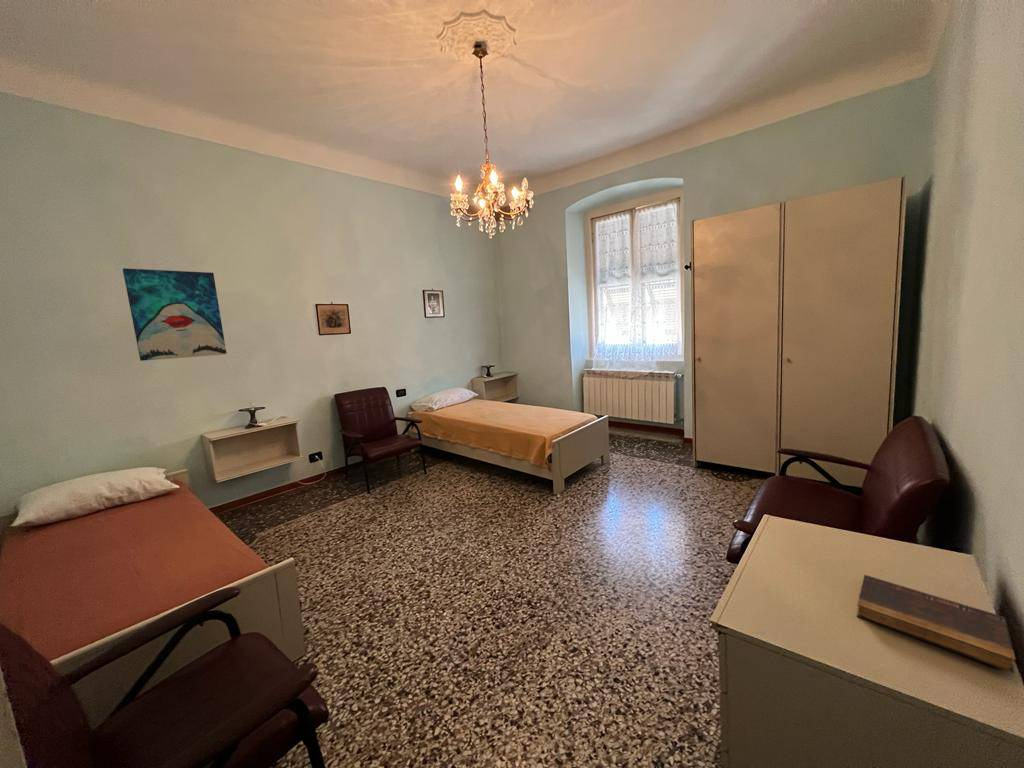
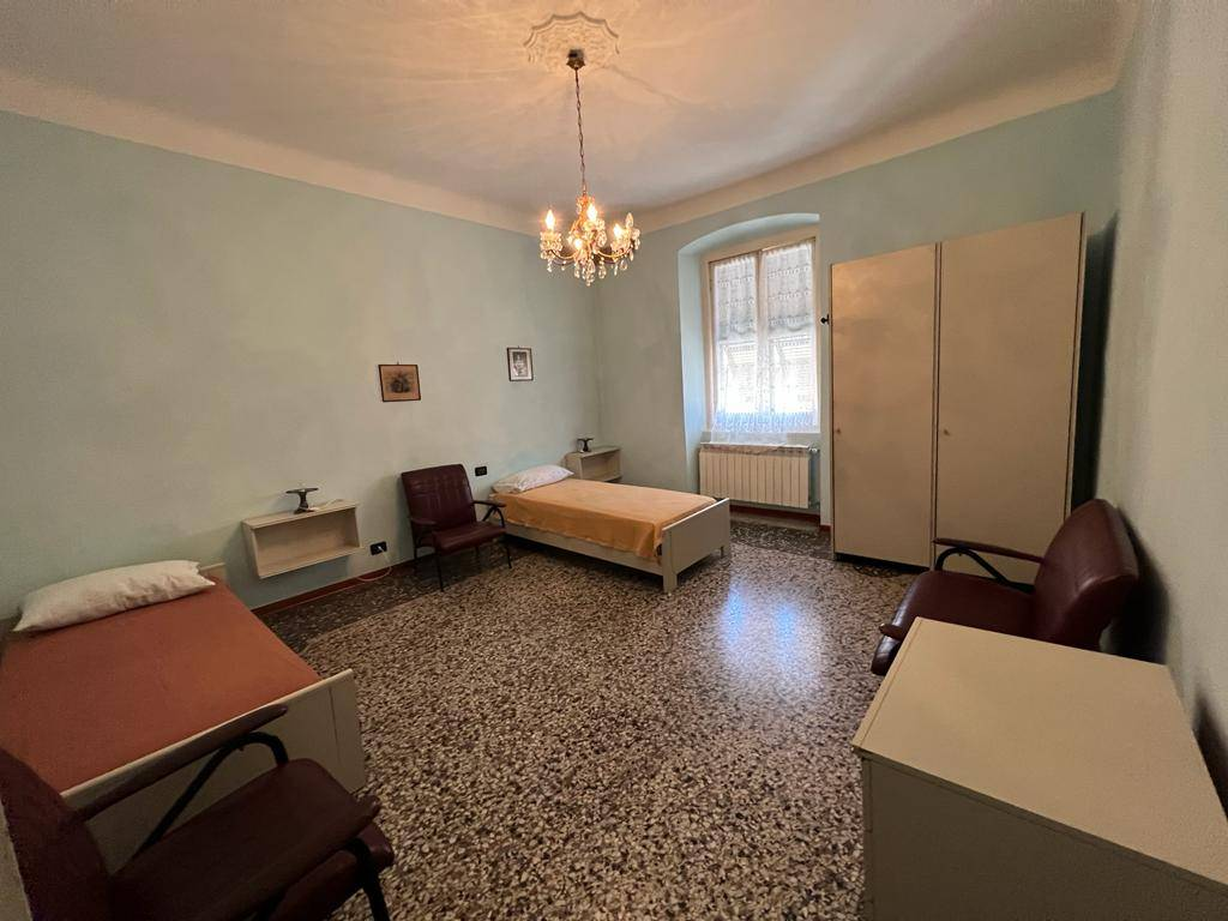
- book [856,574,1017,674]
- wall art [122,267,228,362]
